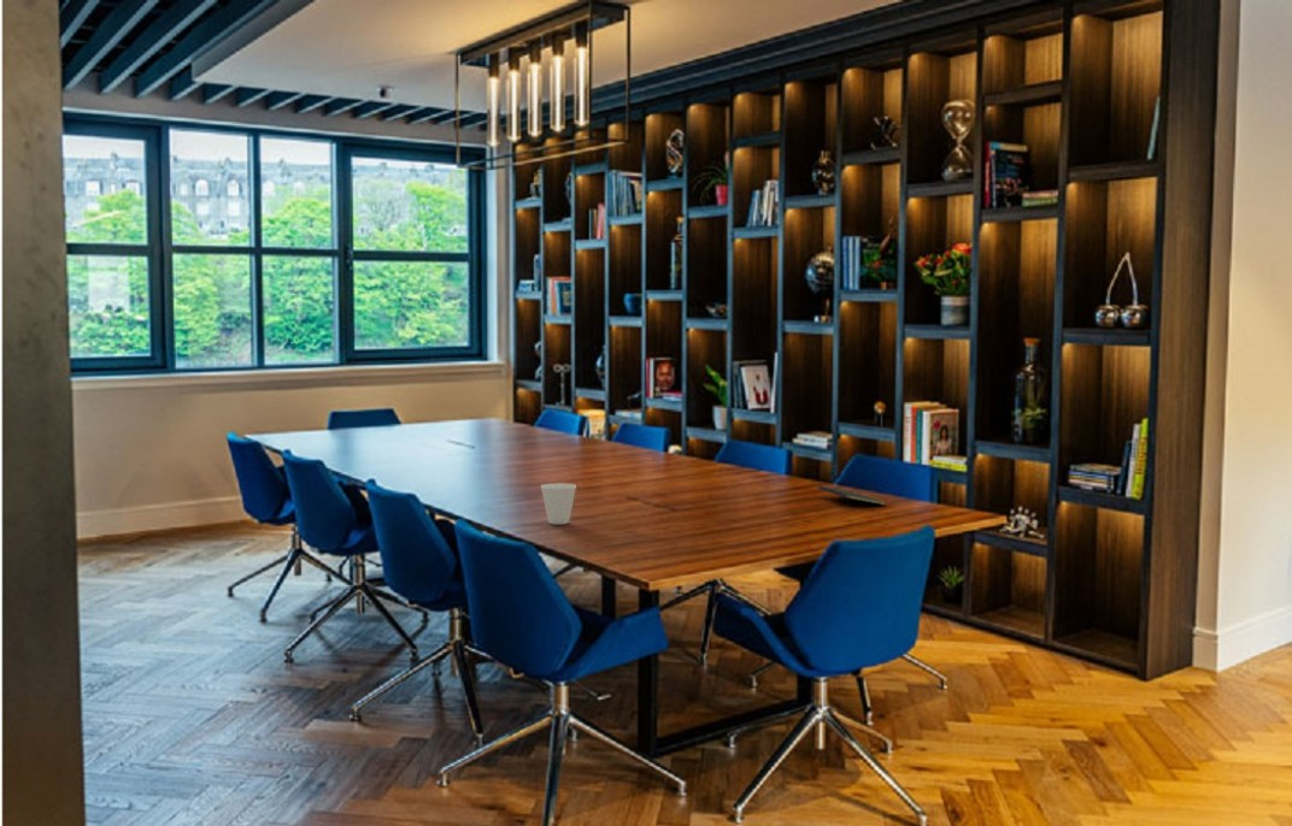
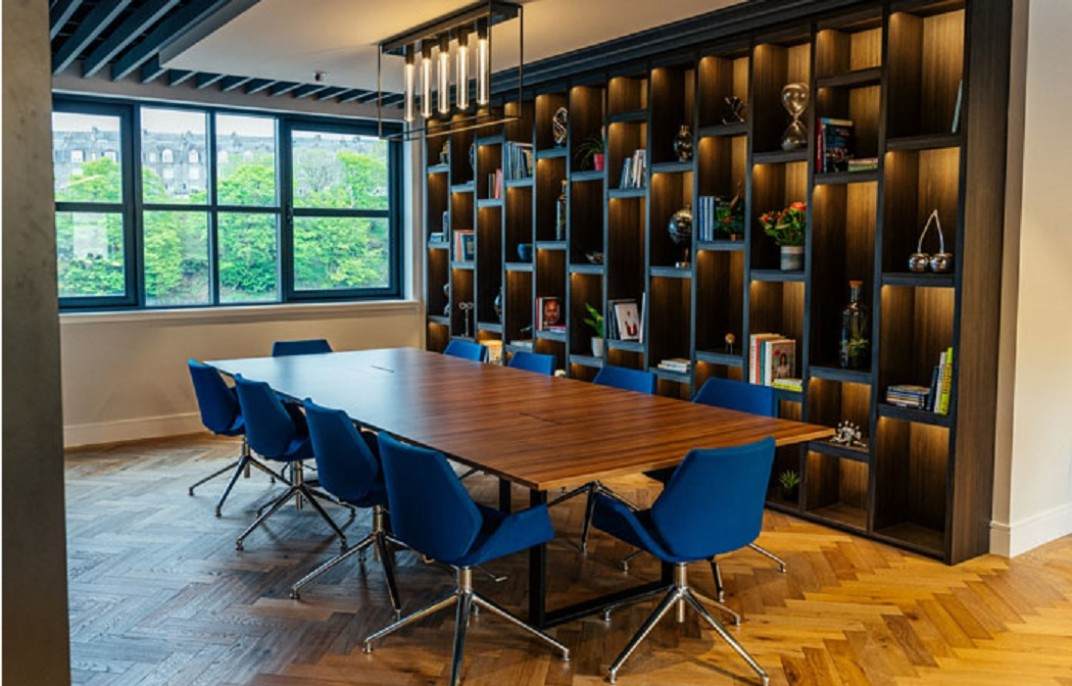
- notepad [817,484,888,508]
- cup [540,482,577,525]
